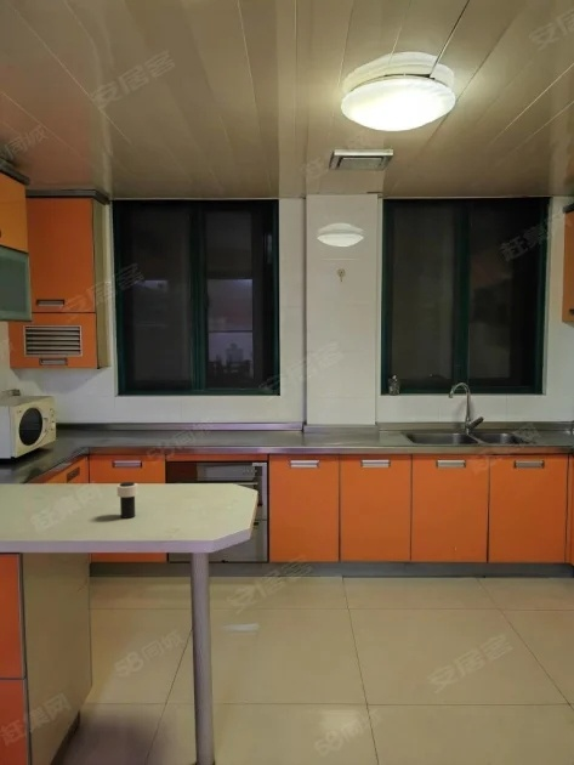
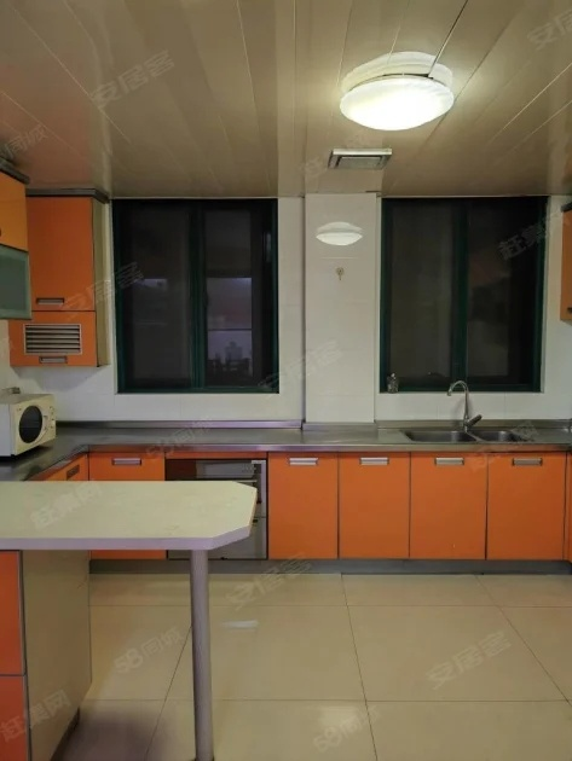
- cup [115,481,140,520]
